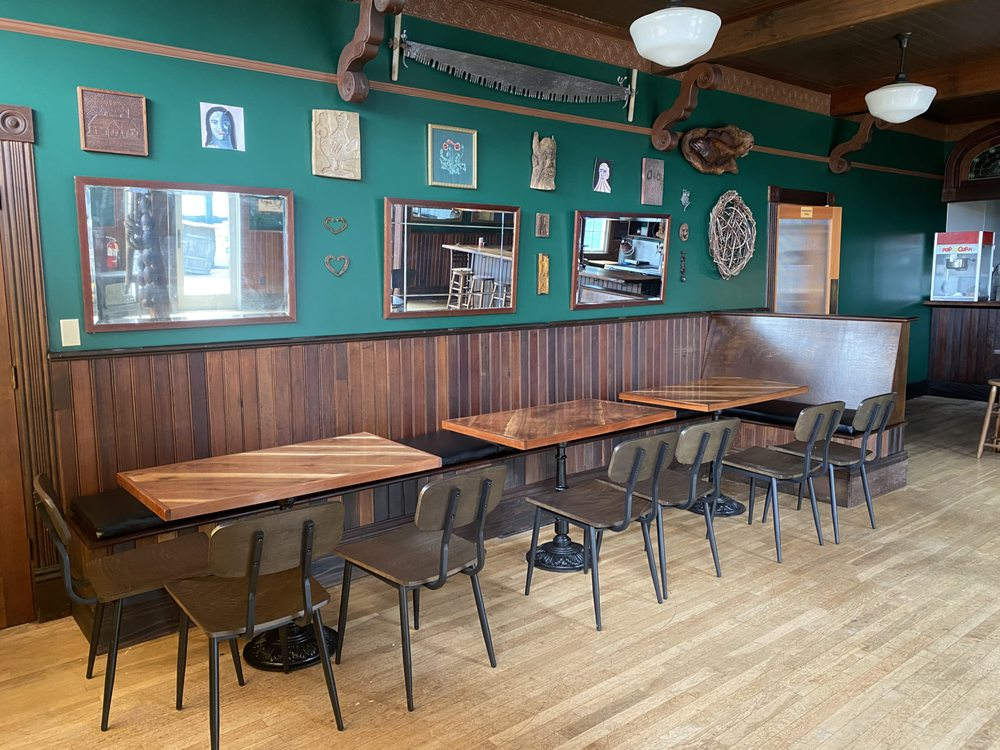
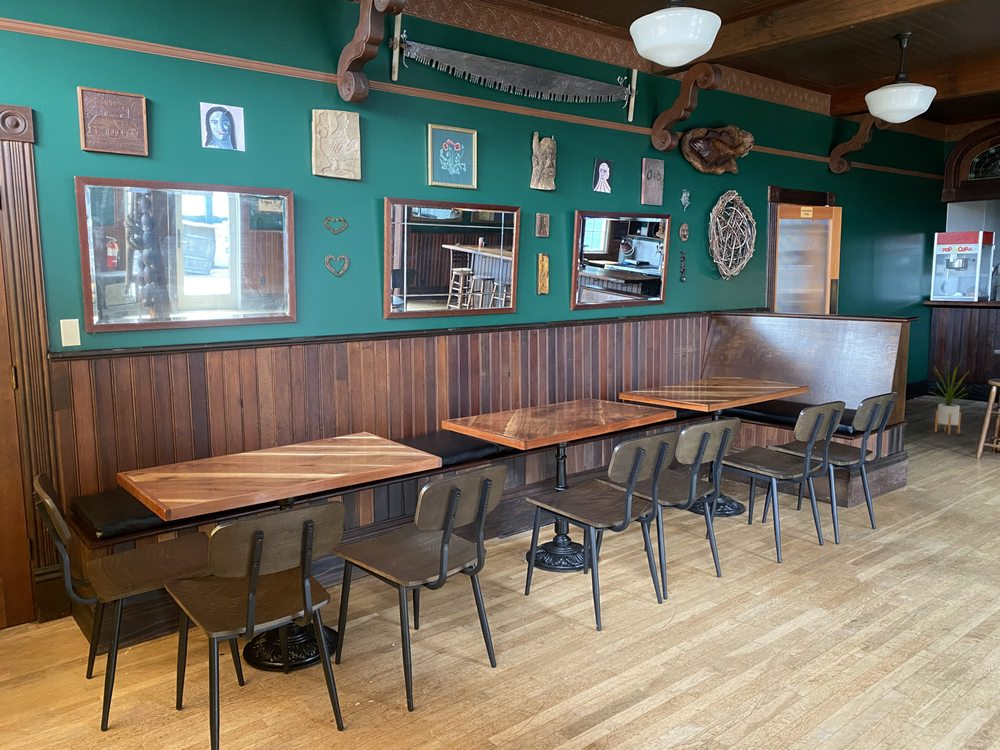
+ house plant [927,360,973,435]
